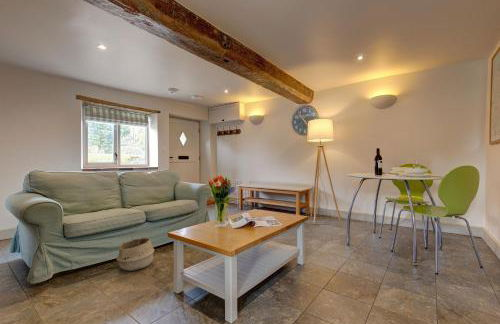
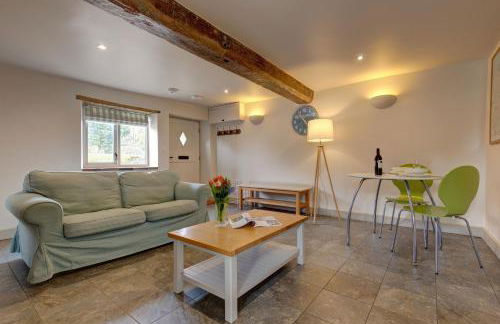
- woven basket [116,233,155,272]
